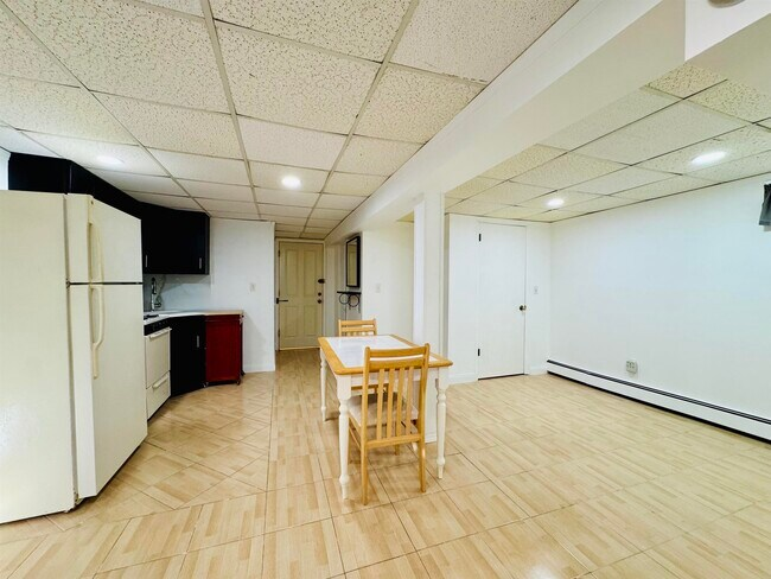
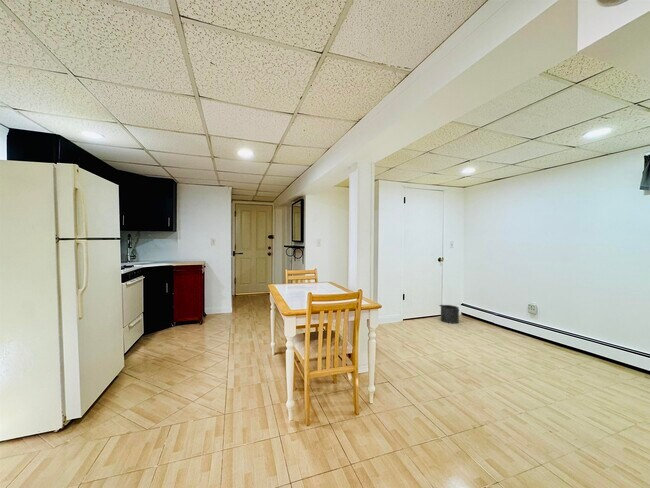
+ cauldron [438,304,460,325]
